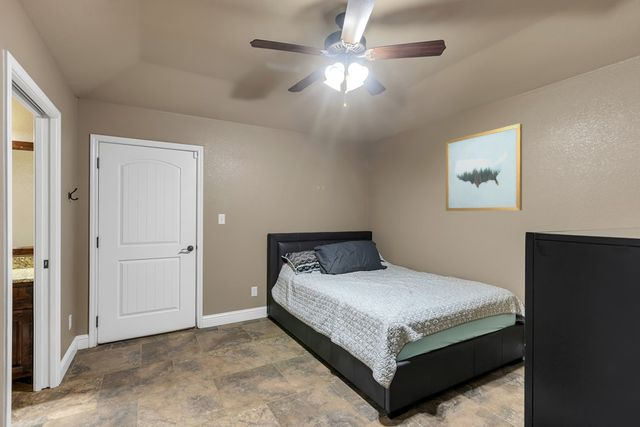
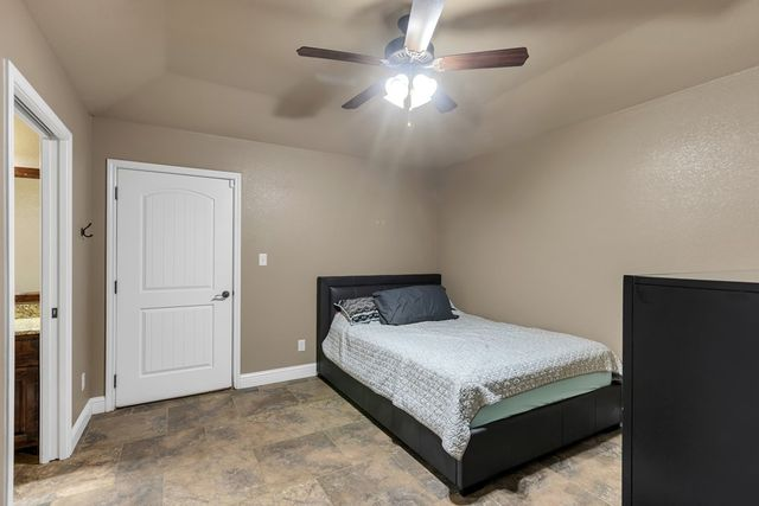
- wall art [445,123,523,212]
